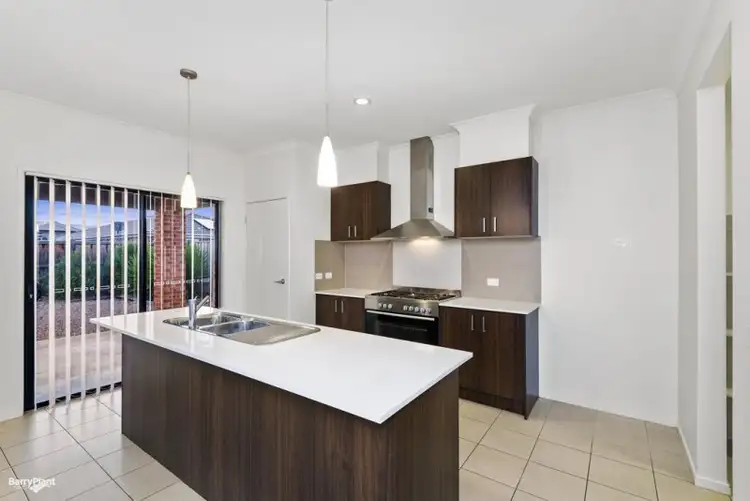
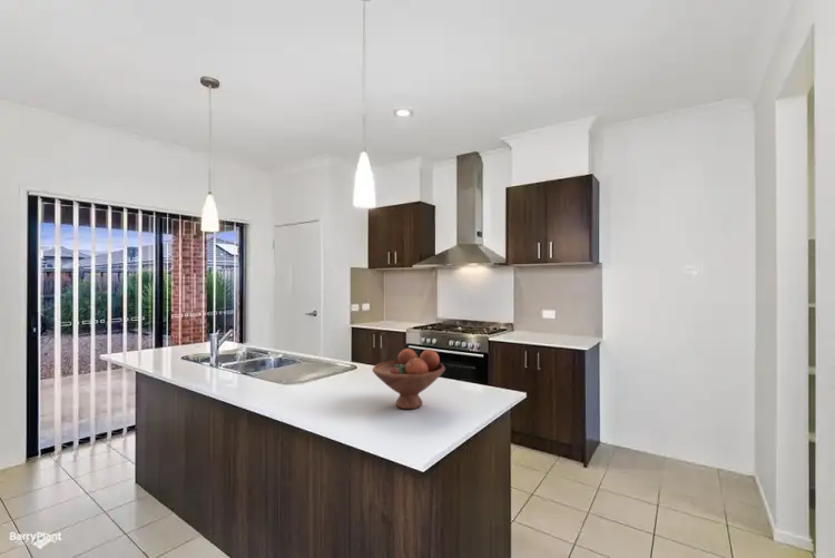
+ fruit bowl [371,347,446,410]
